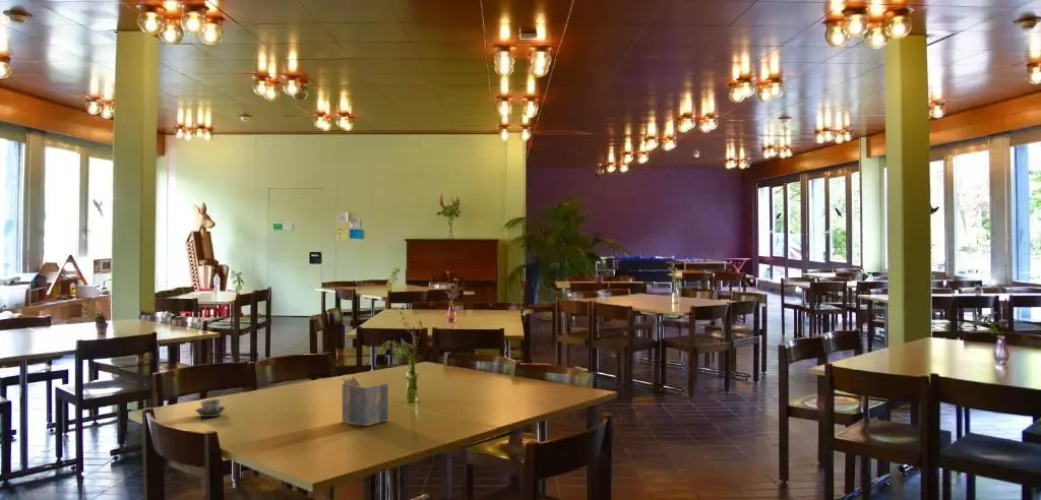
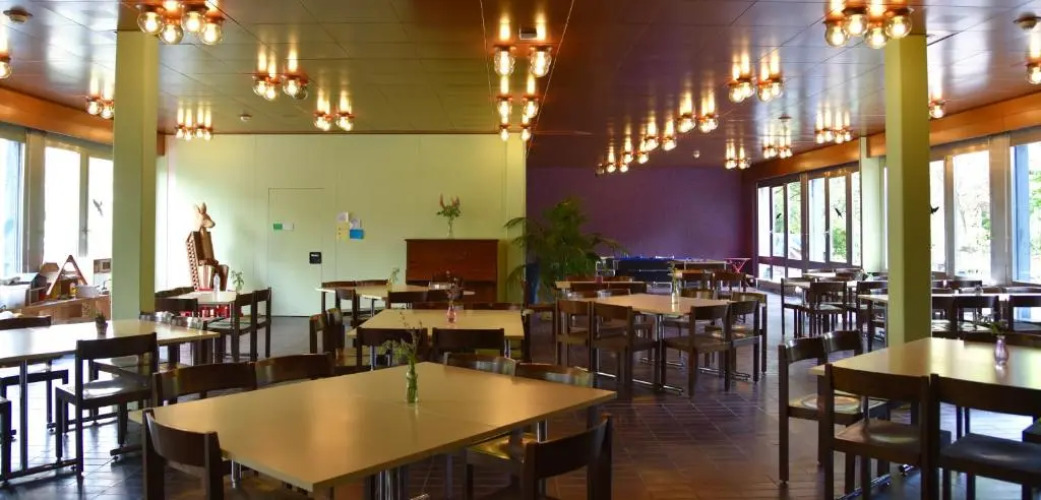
- cup [194,398,226,419]
- napkin holder [341,375,389,427]
